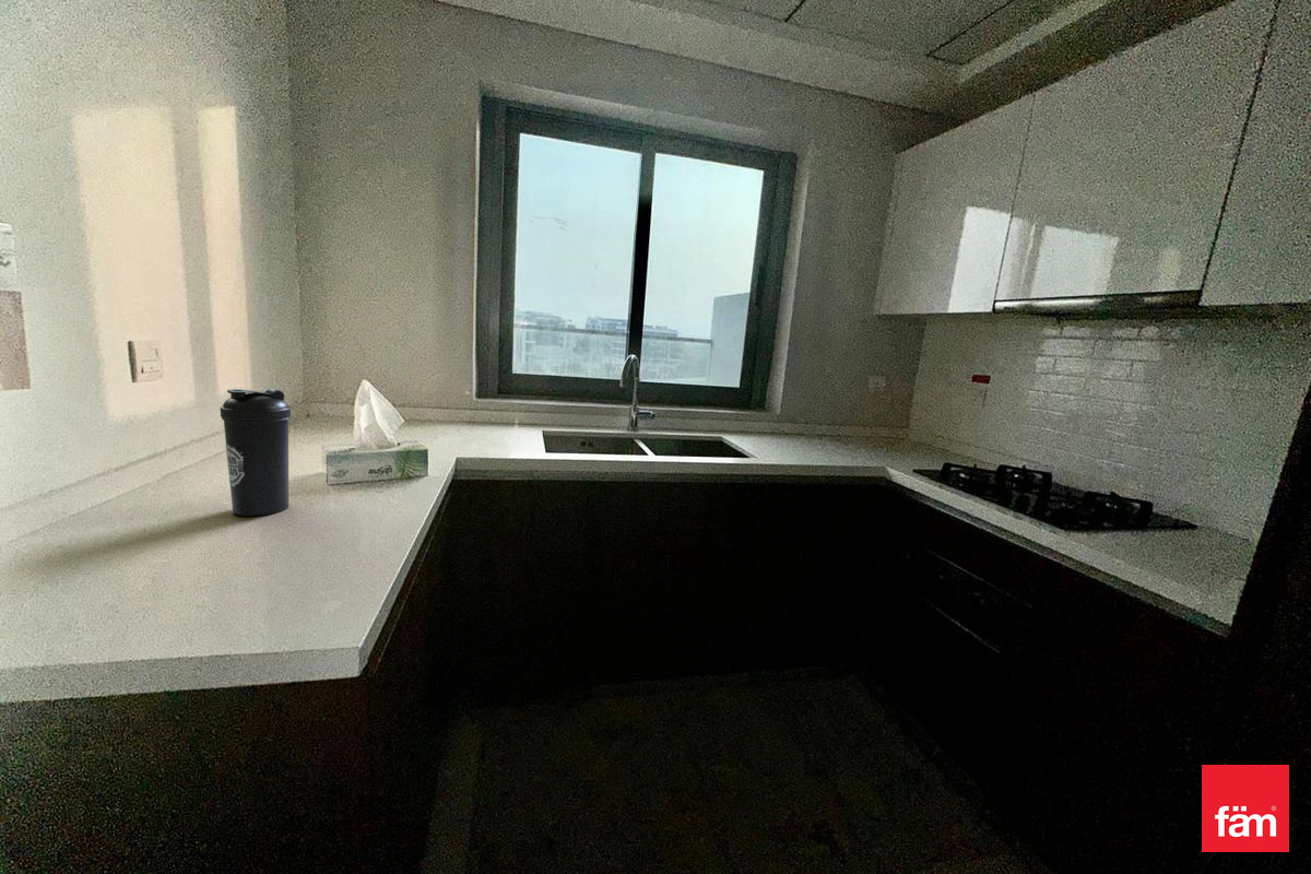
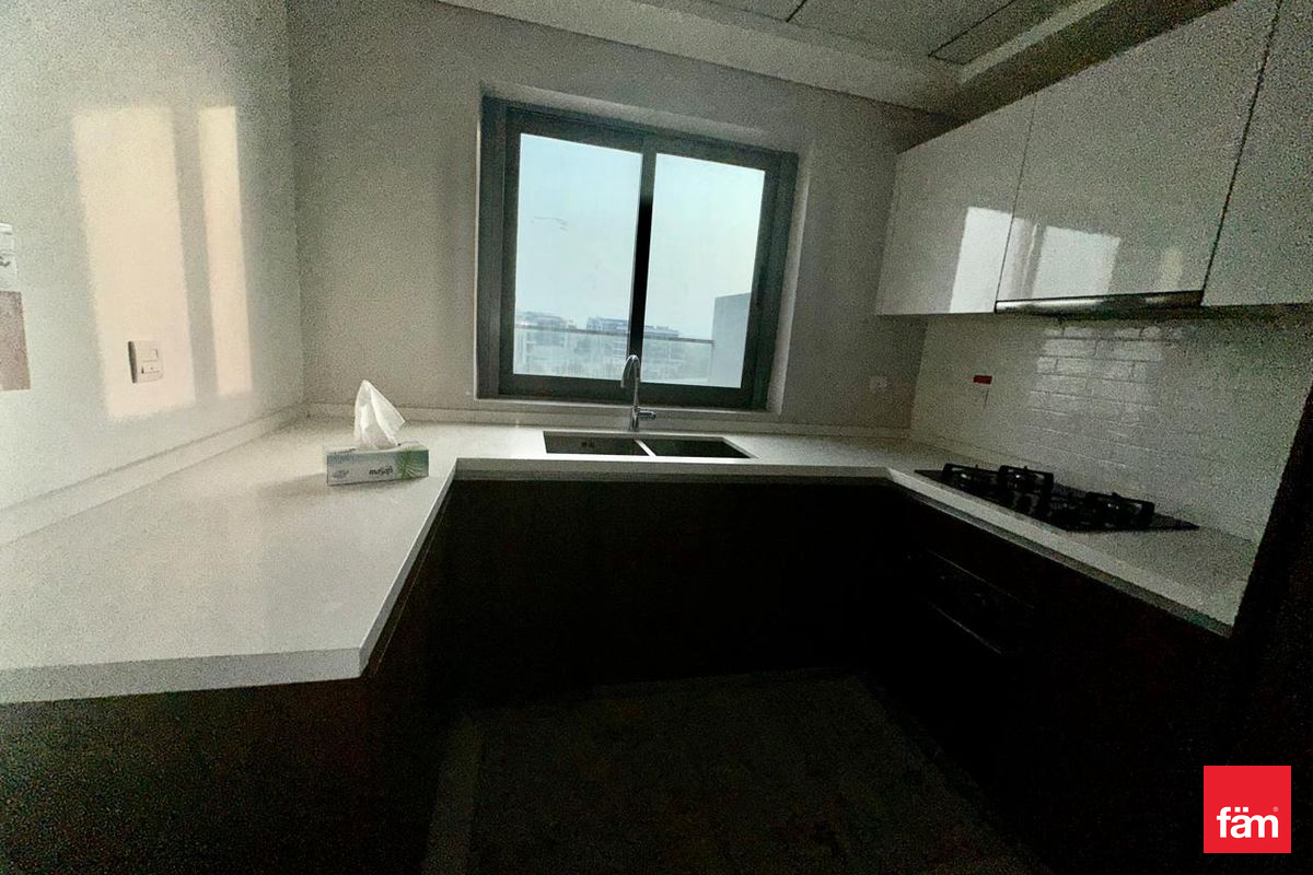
- water bottle [220,388,292,517]
